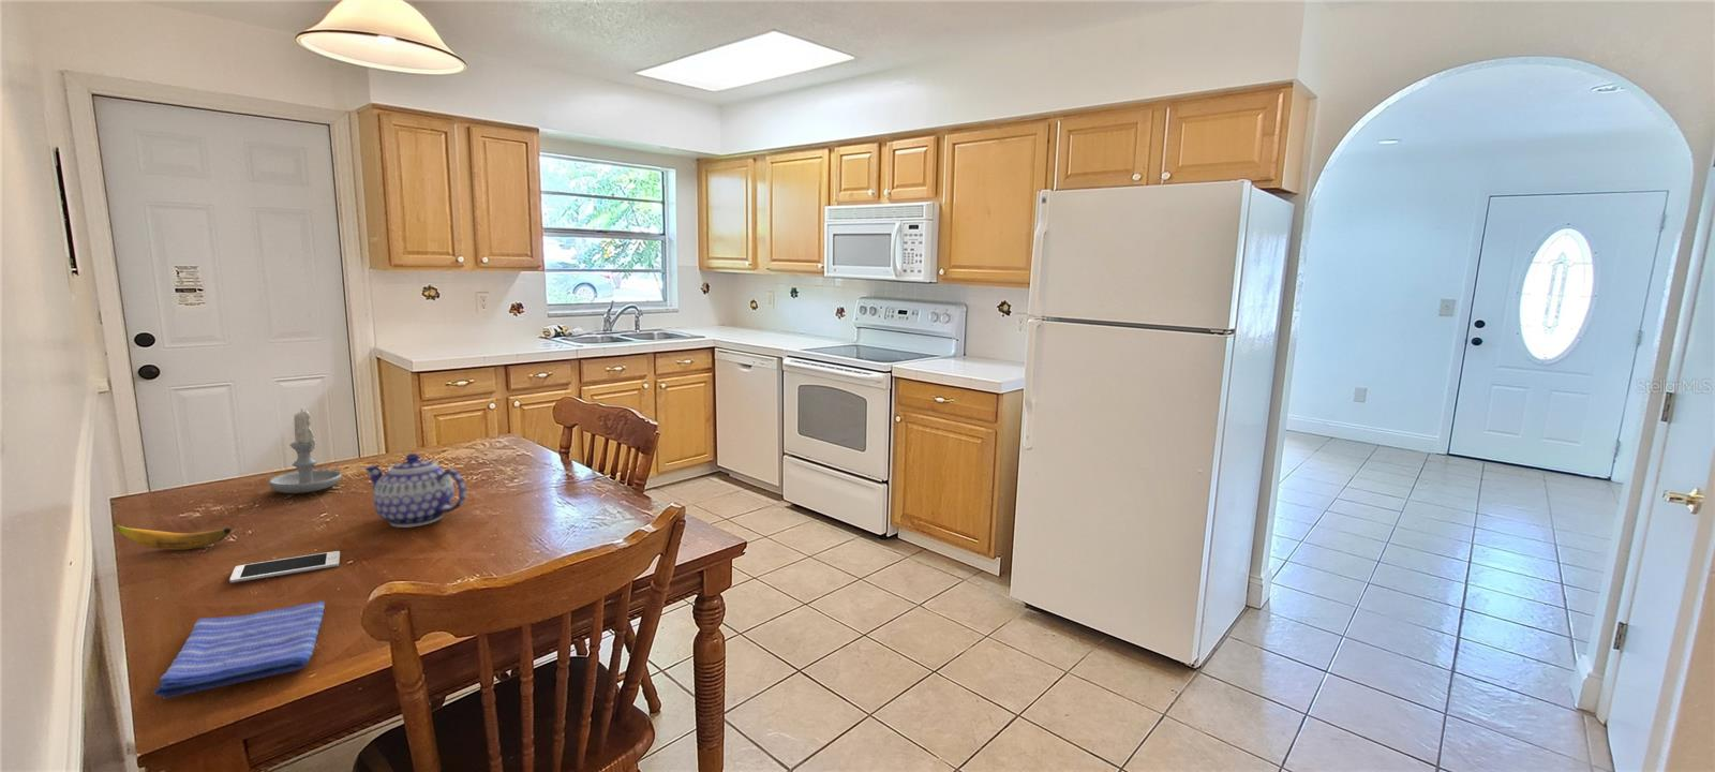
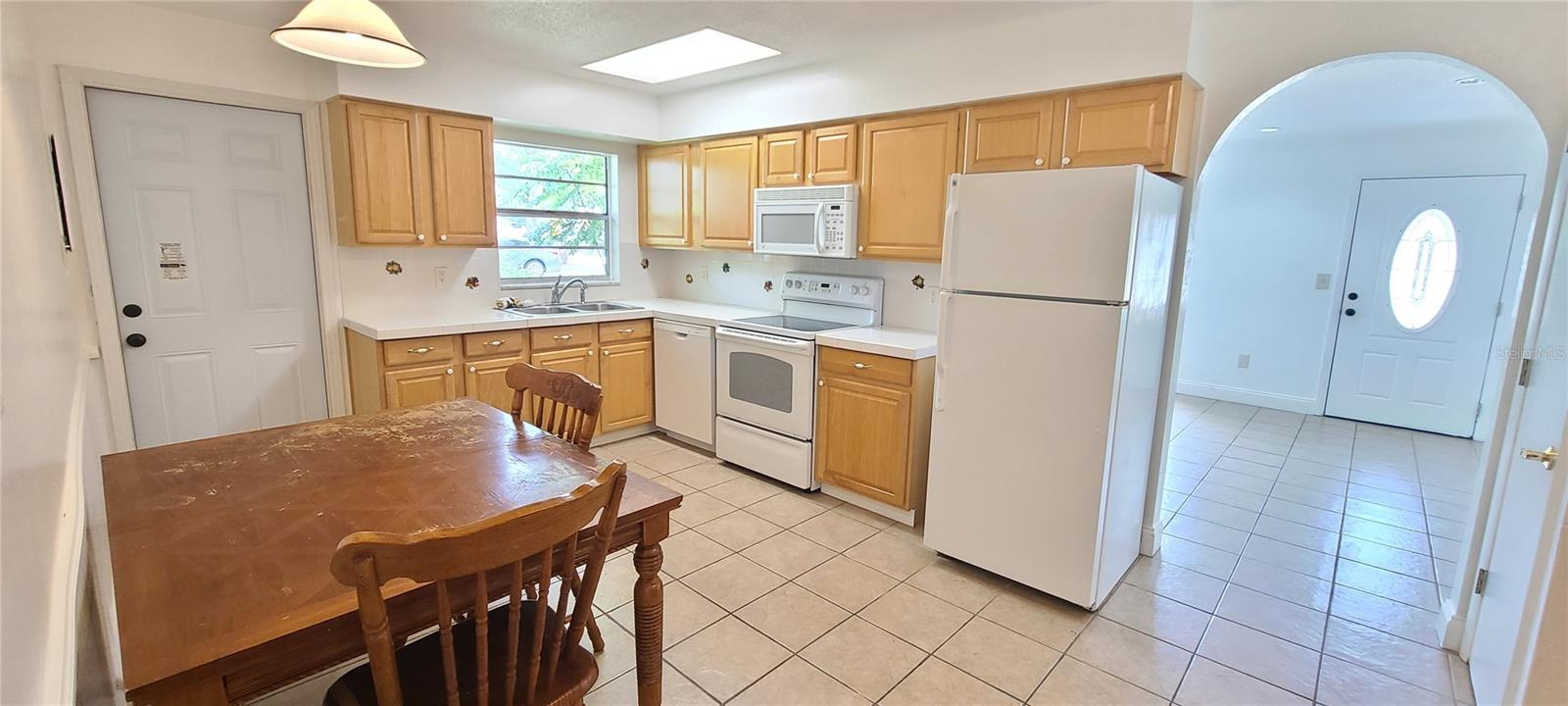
- candle [268,408,343,494]
- dish towel [152,600,326,699]
- banana [113,523,233,551]
- teapot [362,453,467,528]
- cell phone [229,550,341,583]
